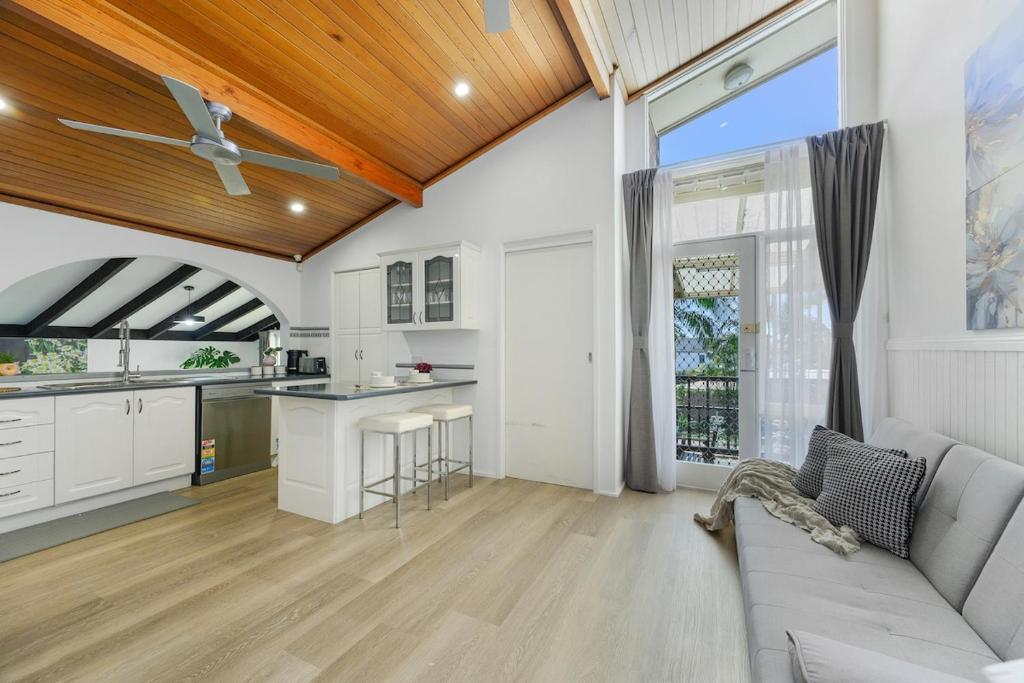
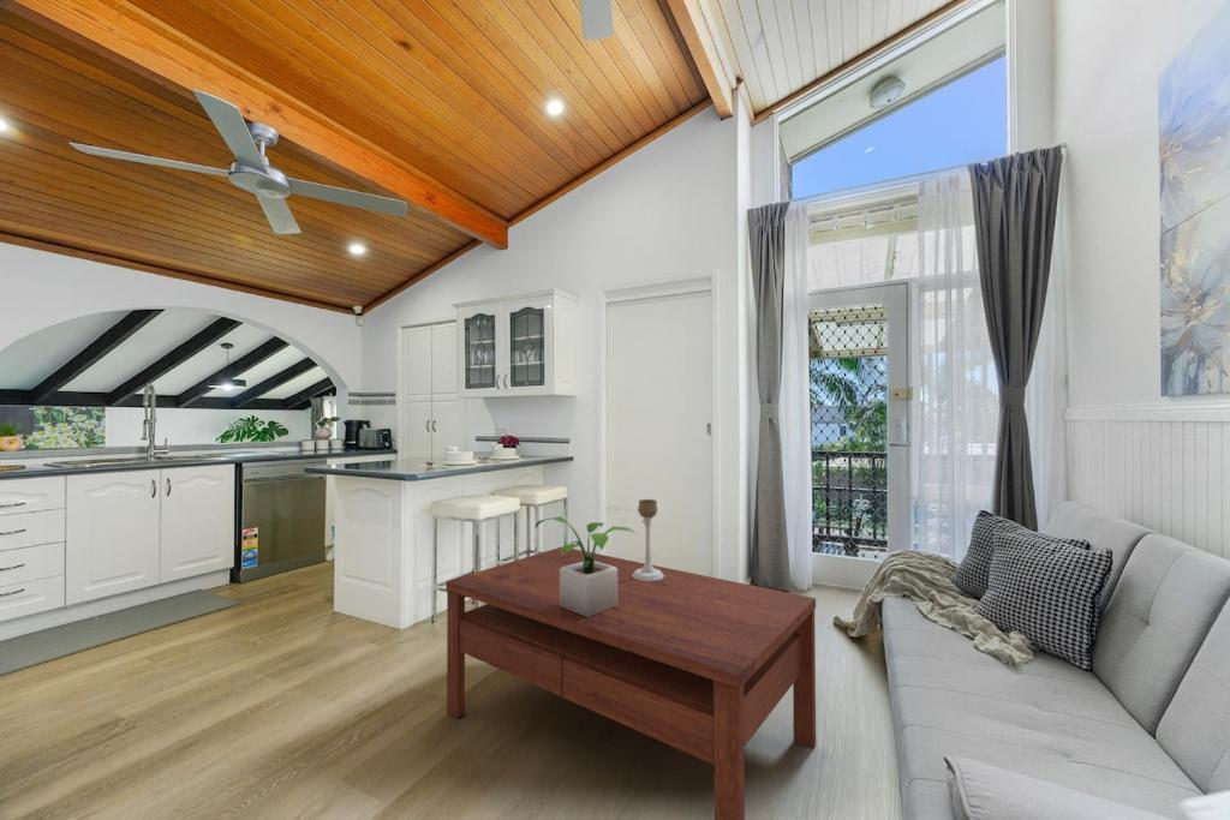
+ coffee table [444,546,817,820]
+ potted plant [535,515,638,617]
+ candle holder [633,498,664,581]
